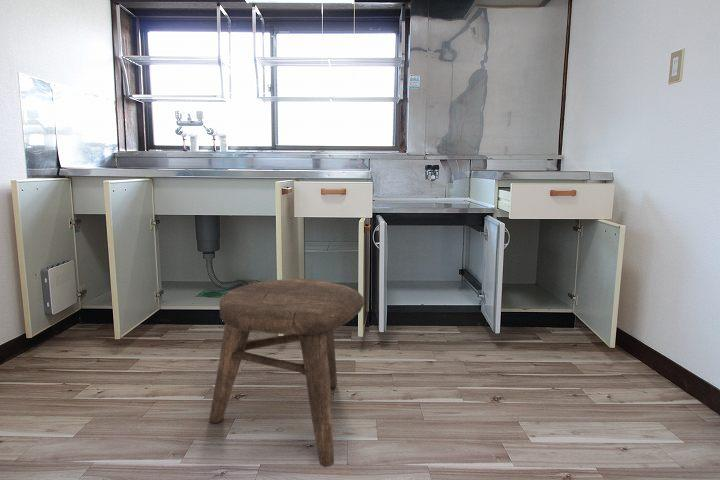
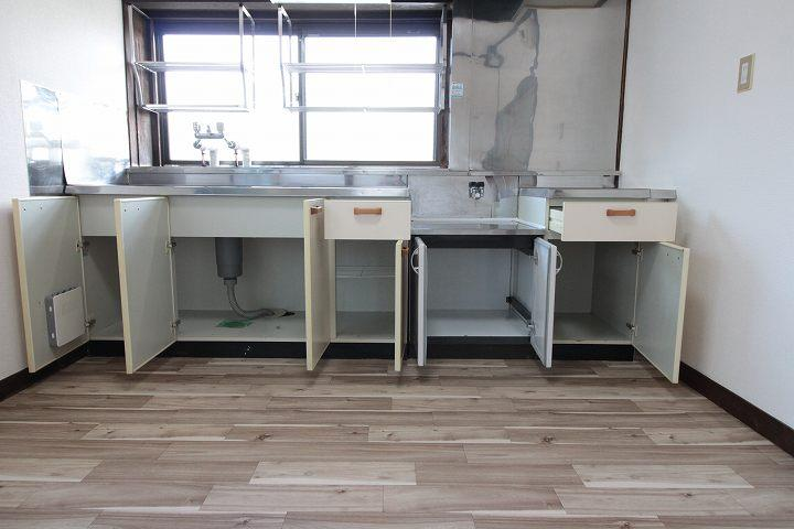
- stool [209,278,365,468]
